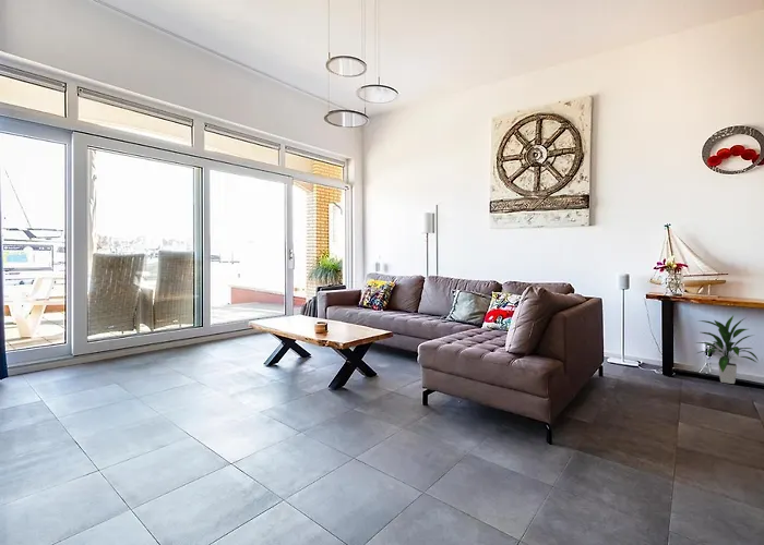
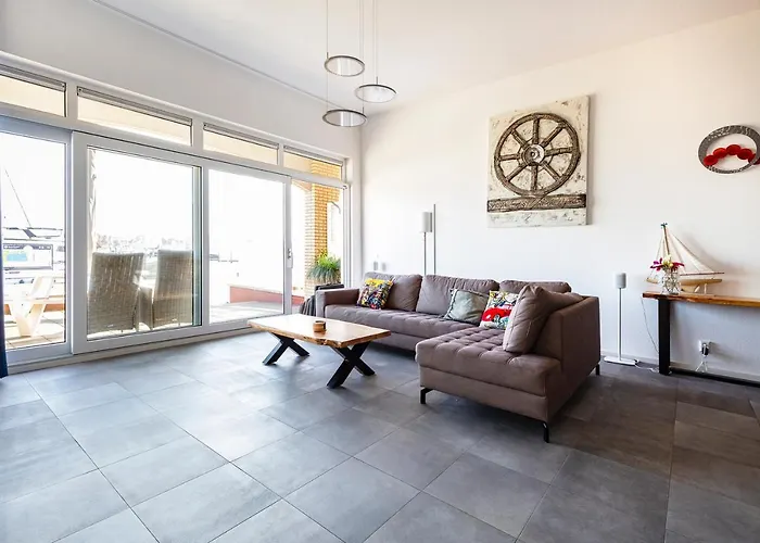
- indoor plant [695,315,760,385]
